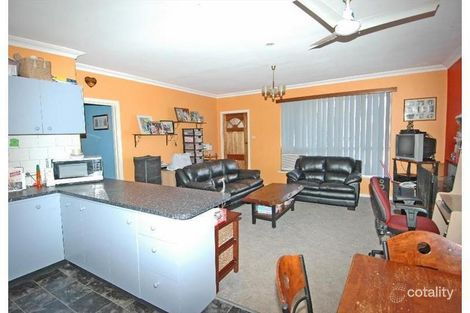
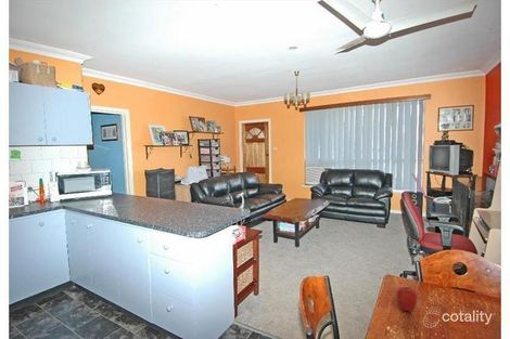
+ fruit [395,285,418,313]
